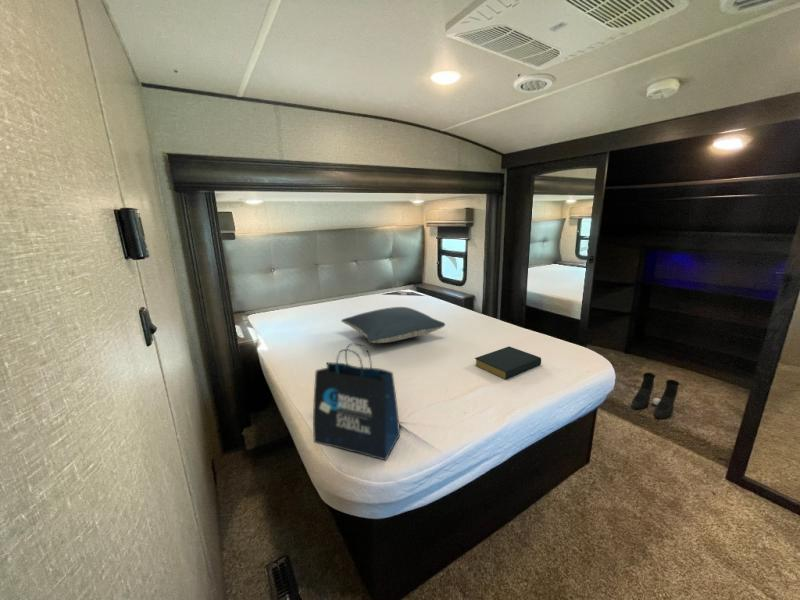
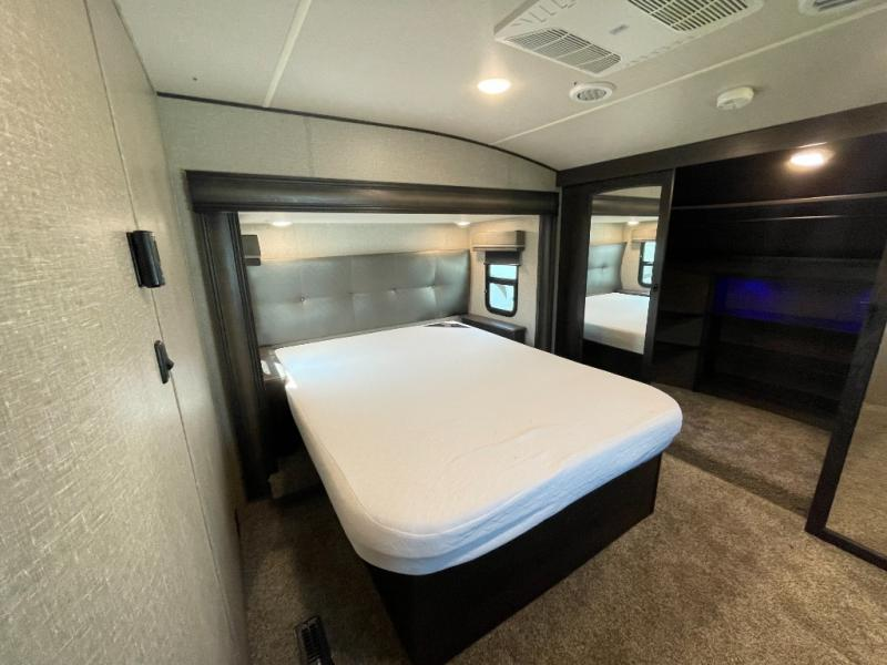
- tote bag [312,342,401,461]
- pillow [340,306,446,344]
- boots [631,372,680,420]
- hardback book [474,345,542,381]
